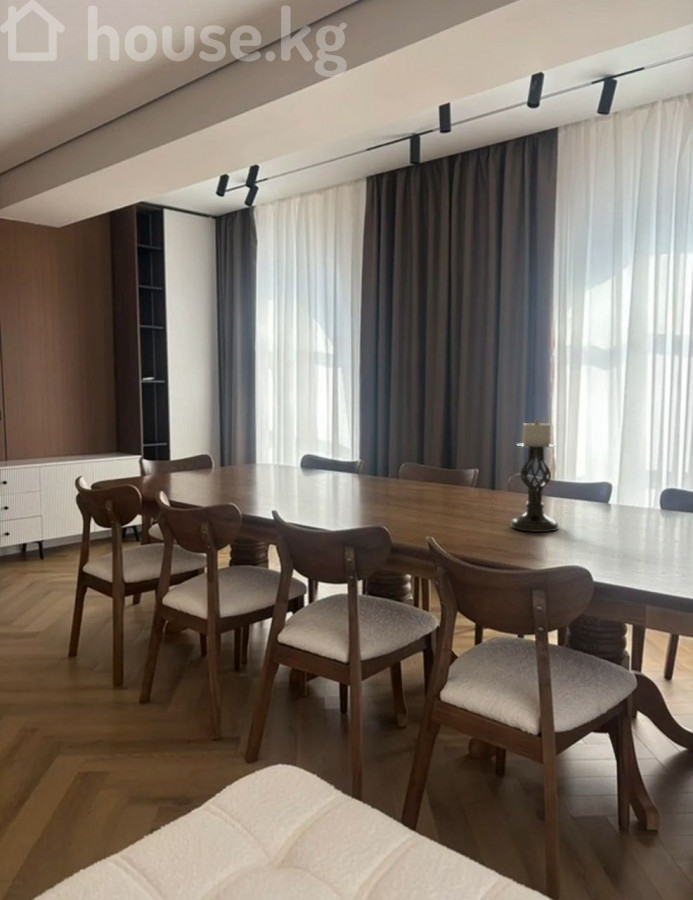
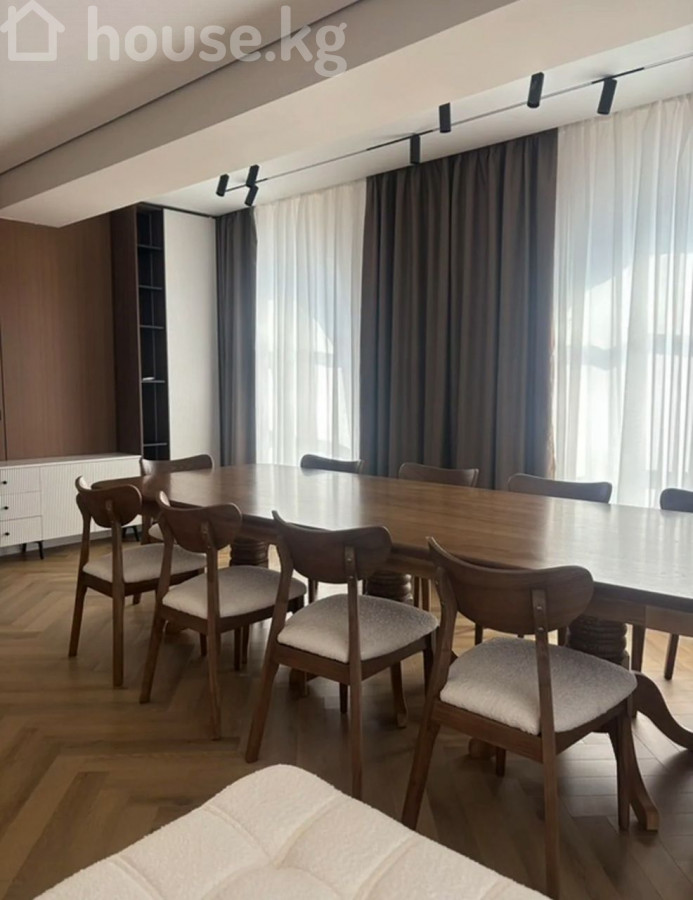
- candle holder [510,418,560,533]
